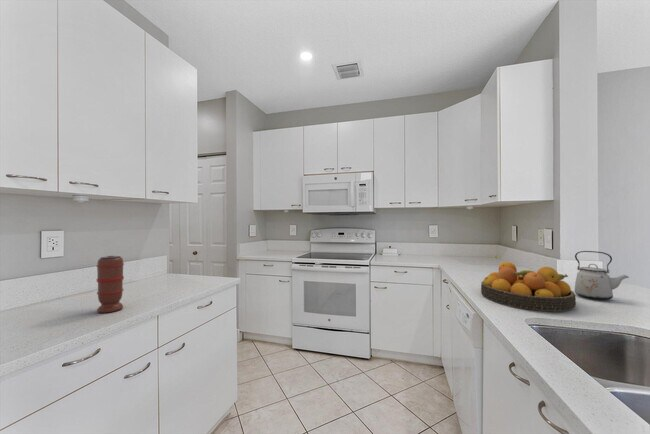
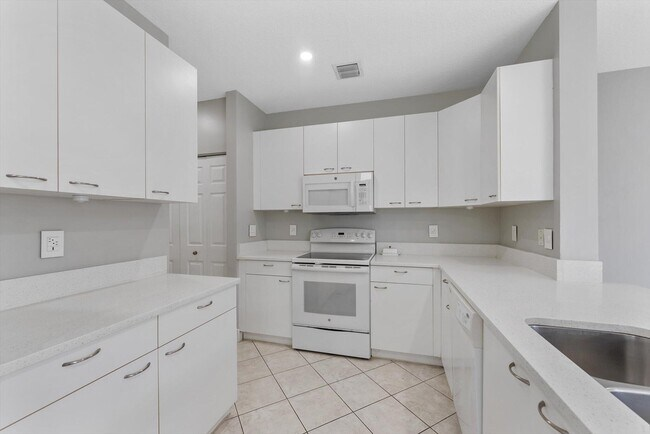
- kettle [574,250,630,301]
- fruit bowl [480,261,577,312]
- spice grinder [95,255,125,314]
